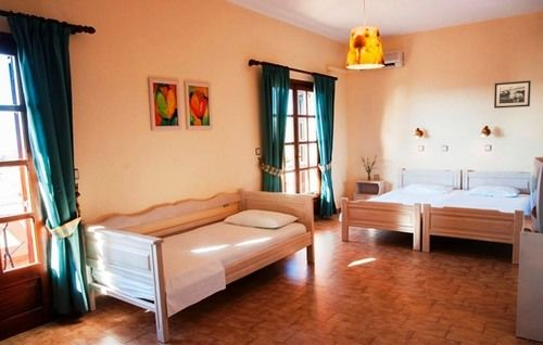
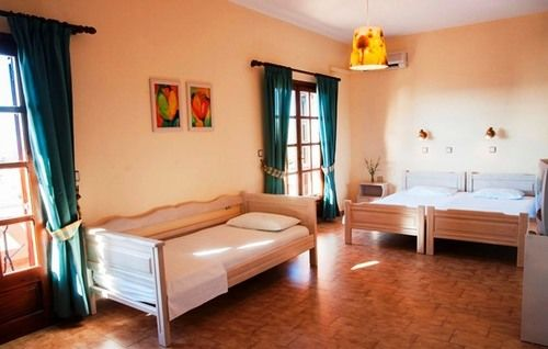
- picture frame [493,79,532,110]
